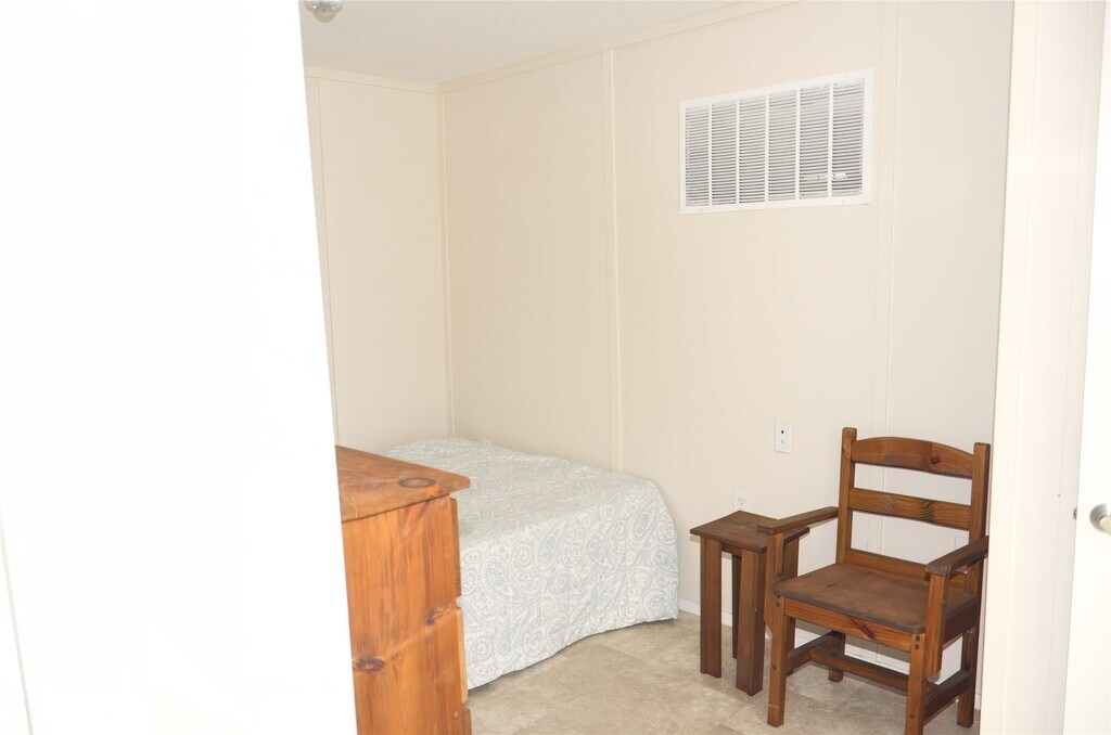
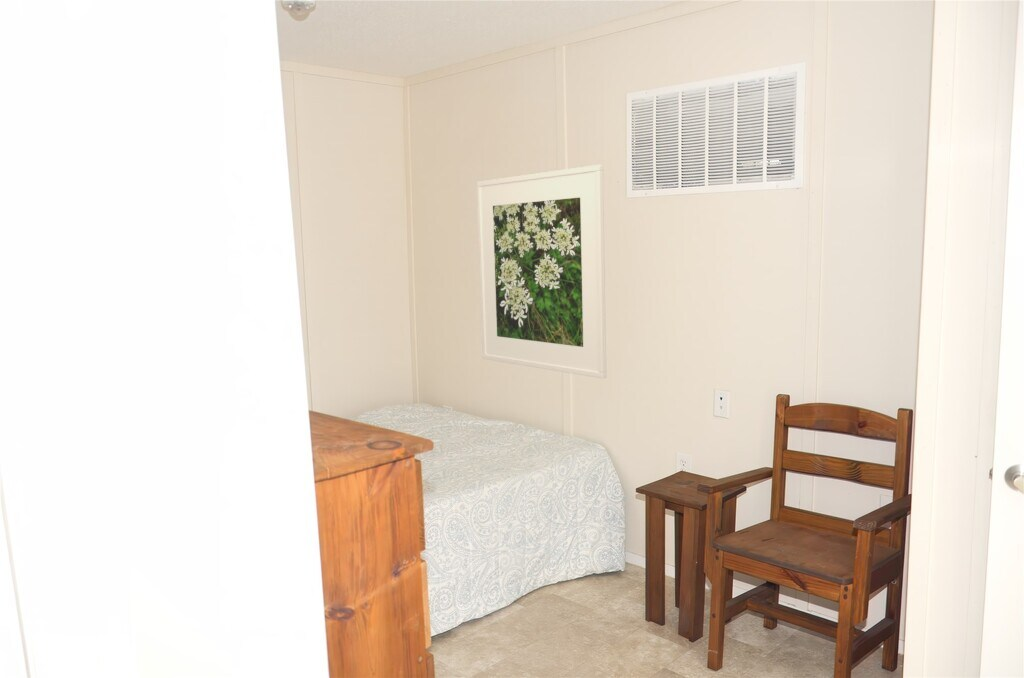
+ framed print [476,164,607,379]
